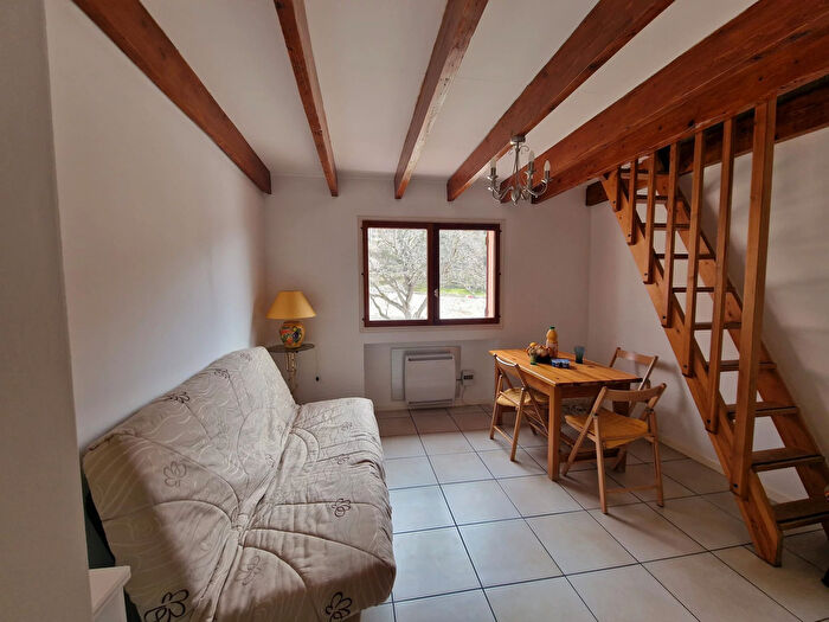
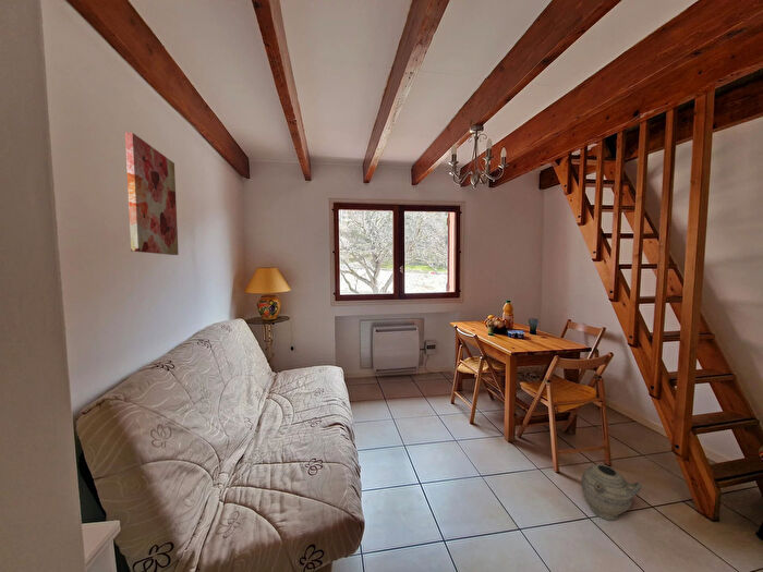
+ wall art [124,131,180,256]
+ ceramic jug [580,463,643,522]
